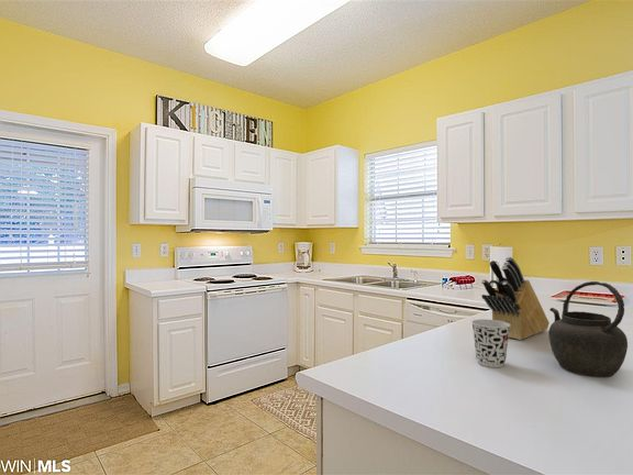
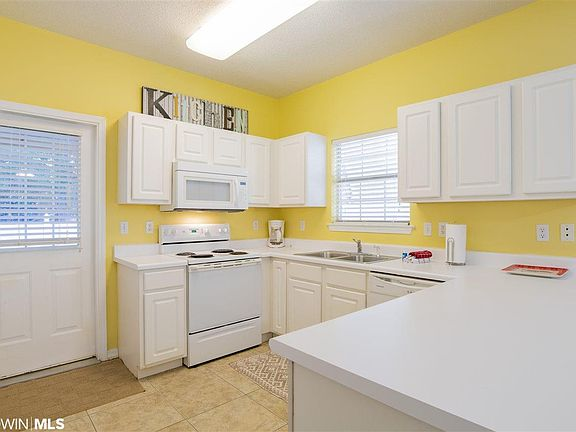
- knife block [480,256,551,341]
- cup [470,318,510,368]
- kettle [547,280,629,378]
